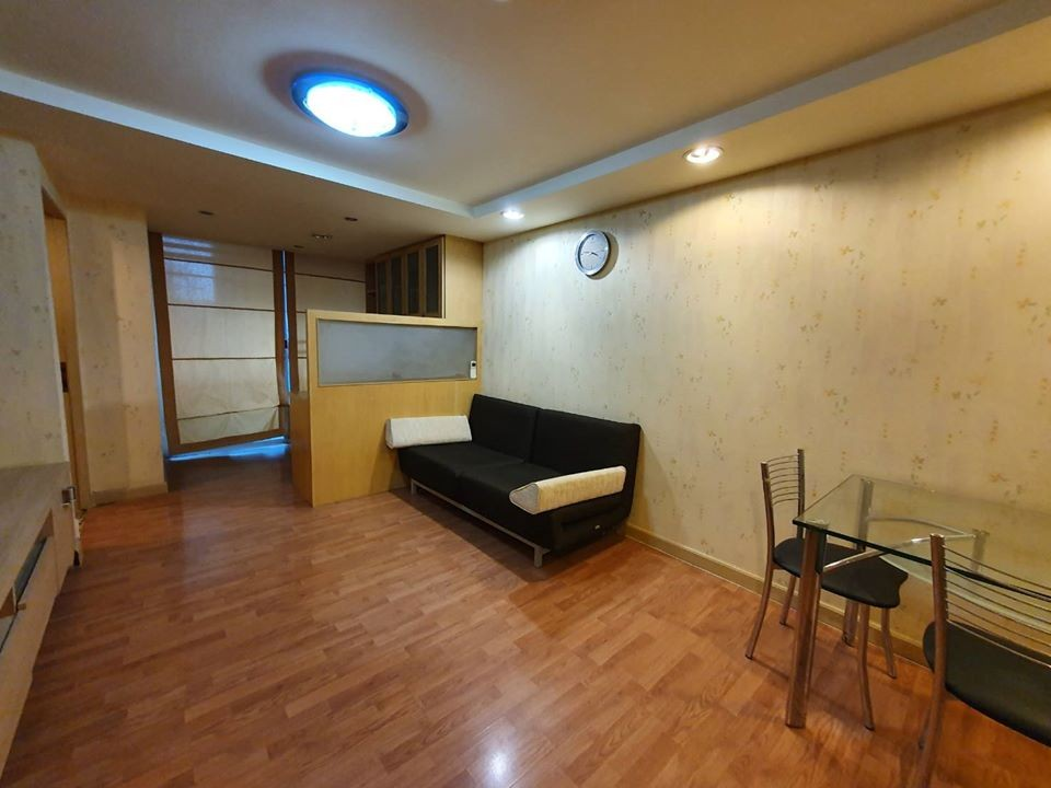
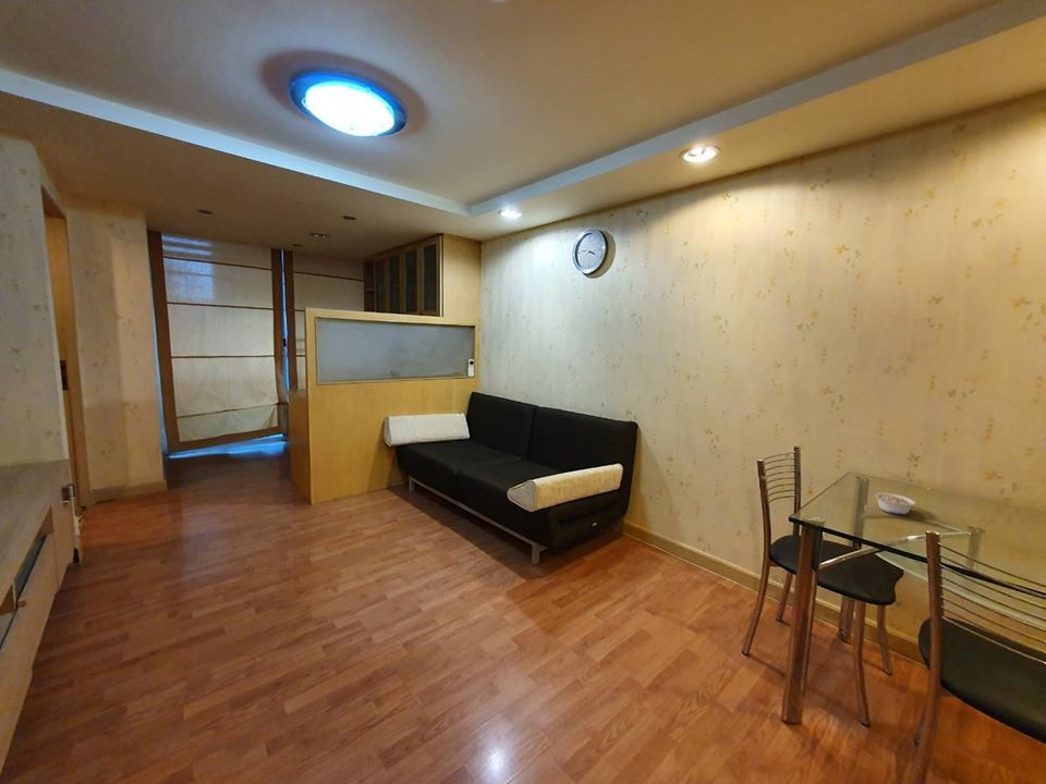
+ legume [874,491,917,515]
